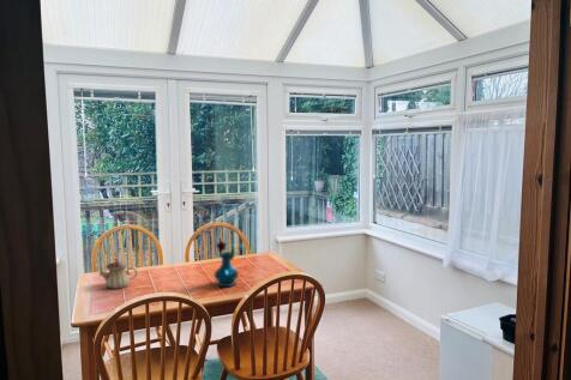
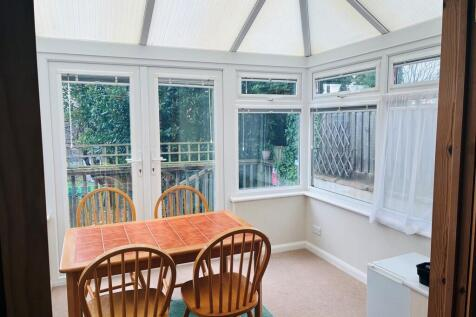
- teapot [98,258,139,290]
- vase [214,240,240,288]
